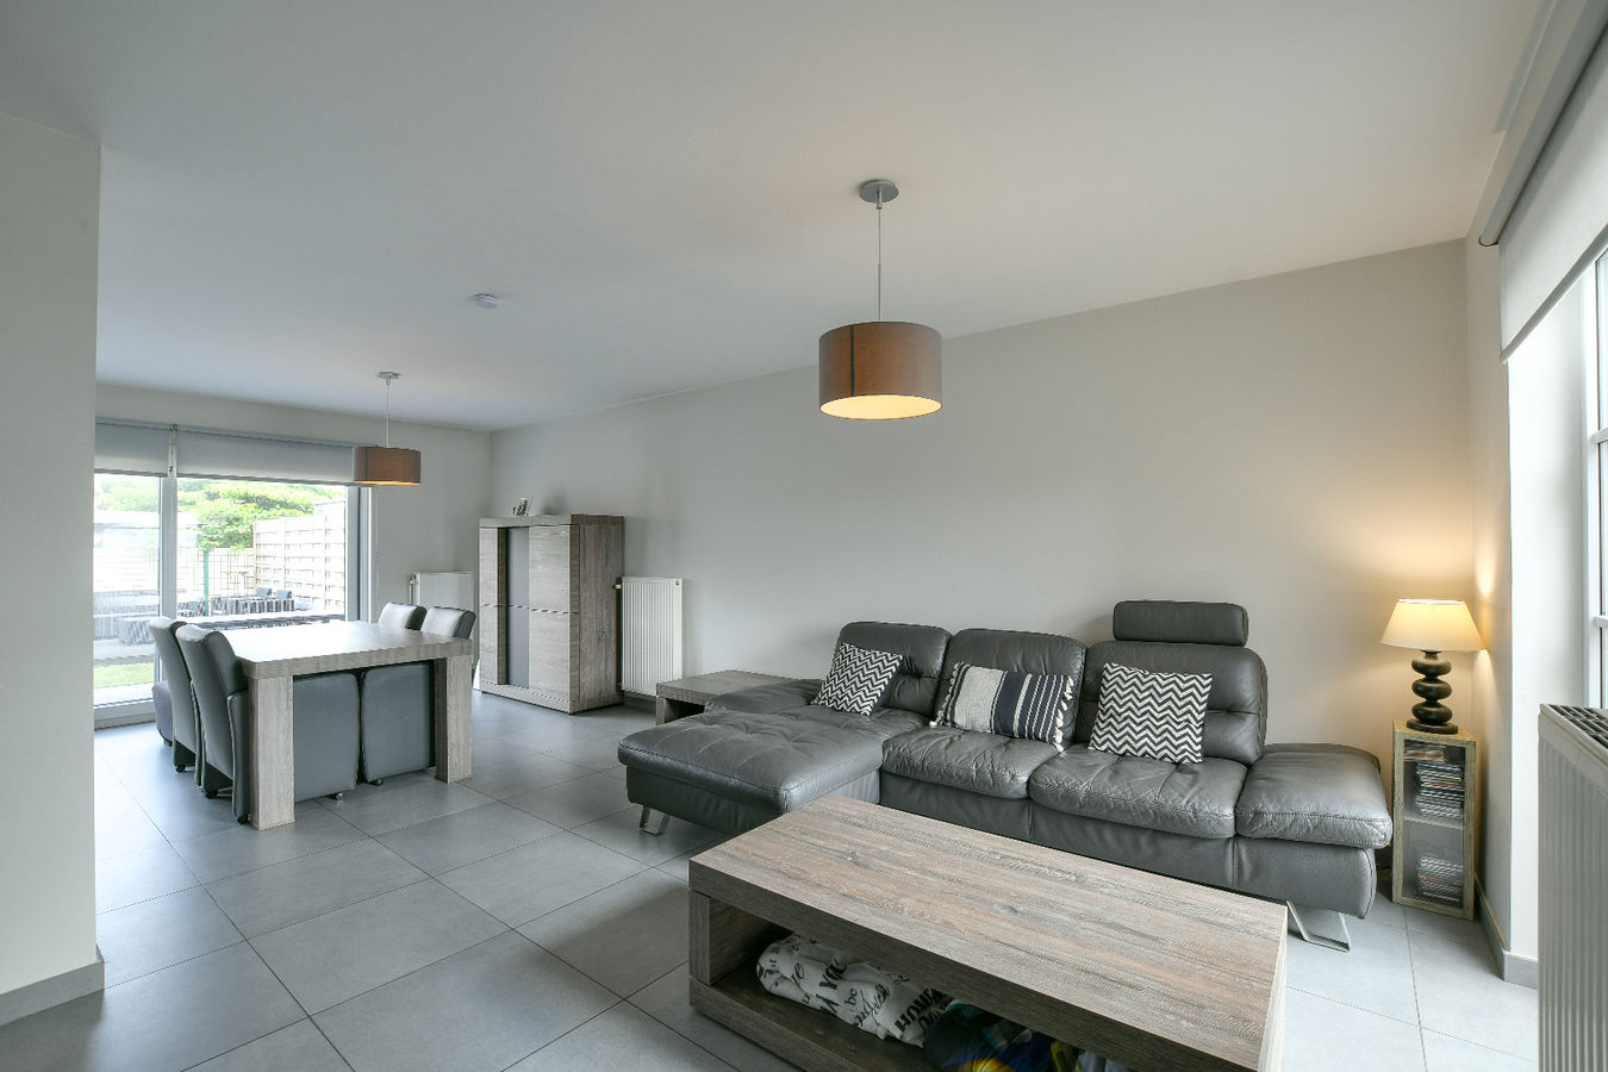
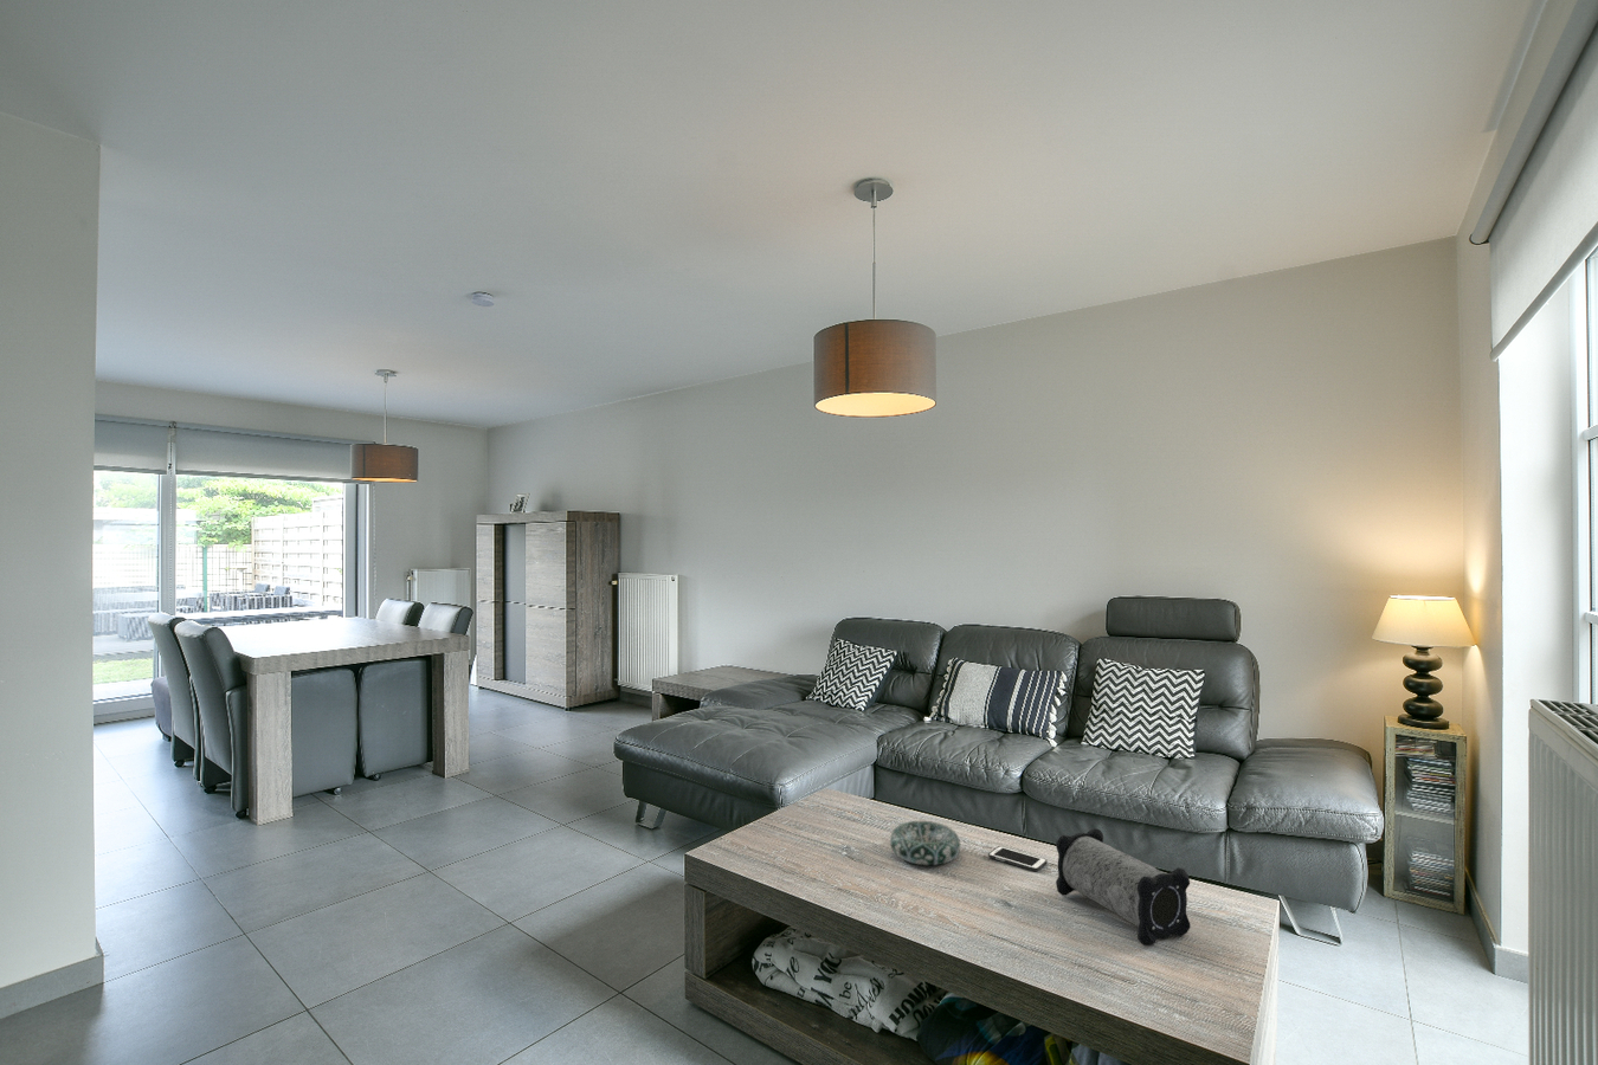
+ decorative bowl [889,820,961,867]
+ cell phone [987,845,1049,872]
+ speaker [1055,827,1191,946]
